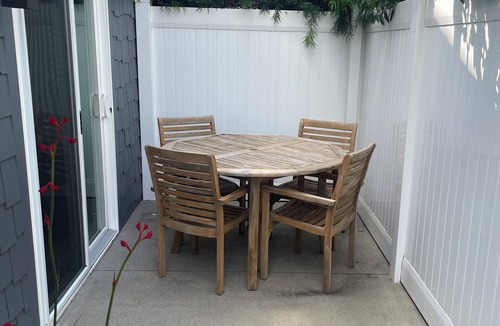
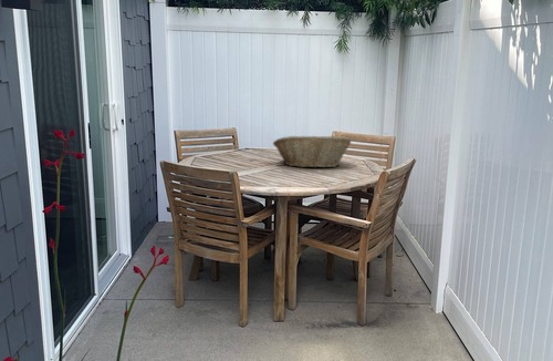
+ fruit basket [272,135,352,169]
